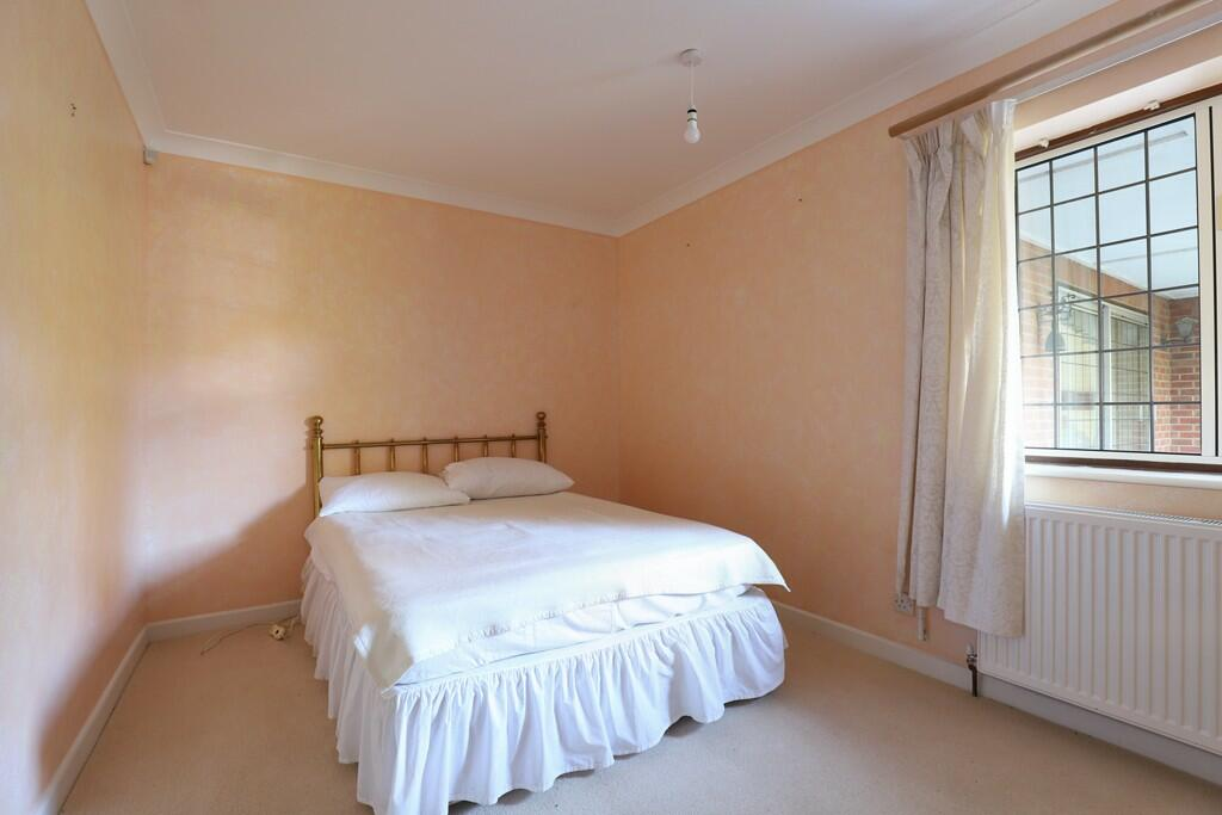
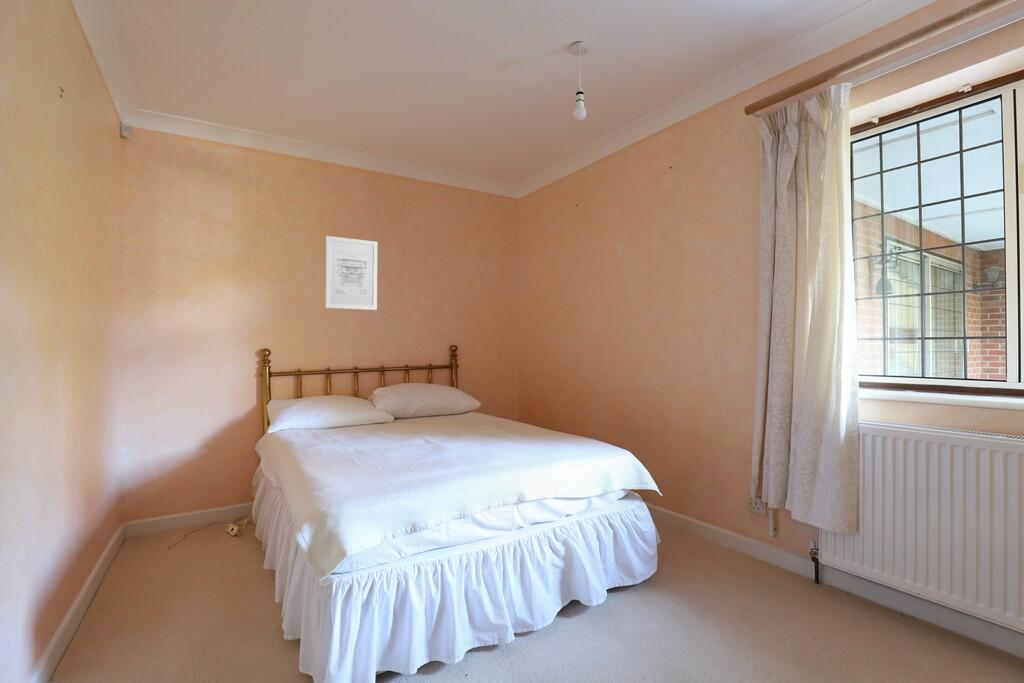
+ wall art [324,235,378,311]
